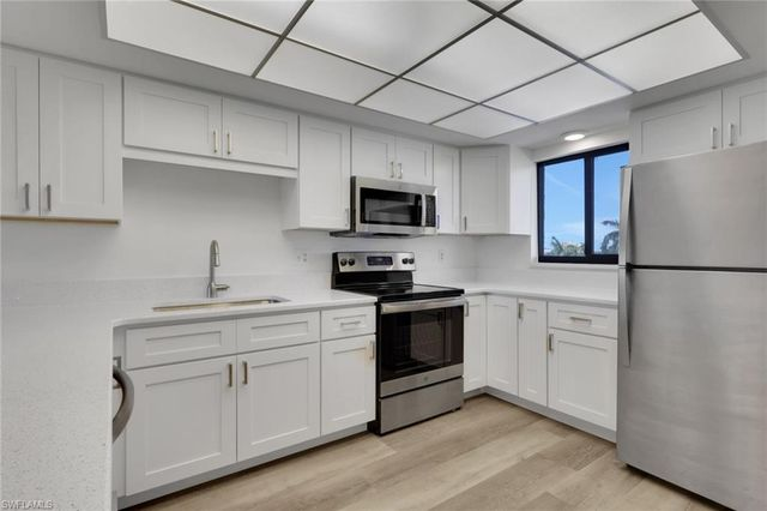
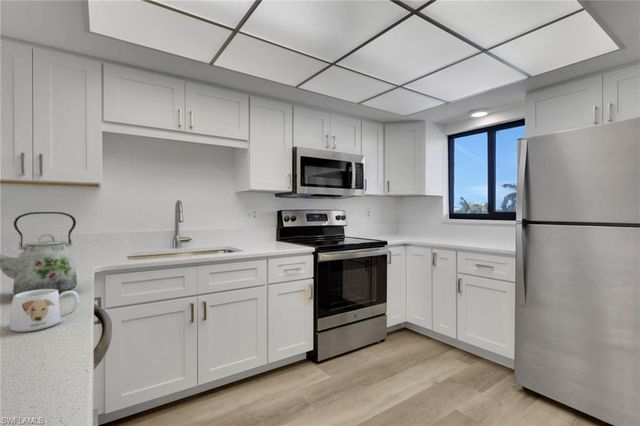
+ kettle [0,211,78,295]
+ mug [9,289,81,333]
